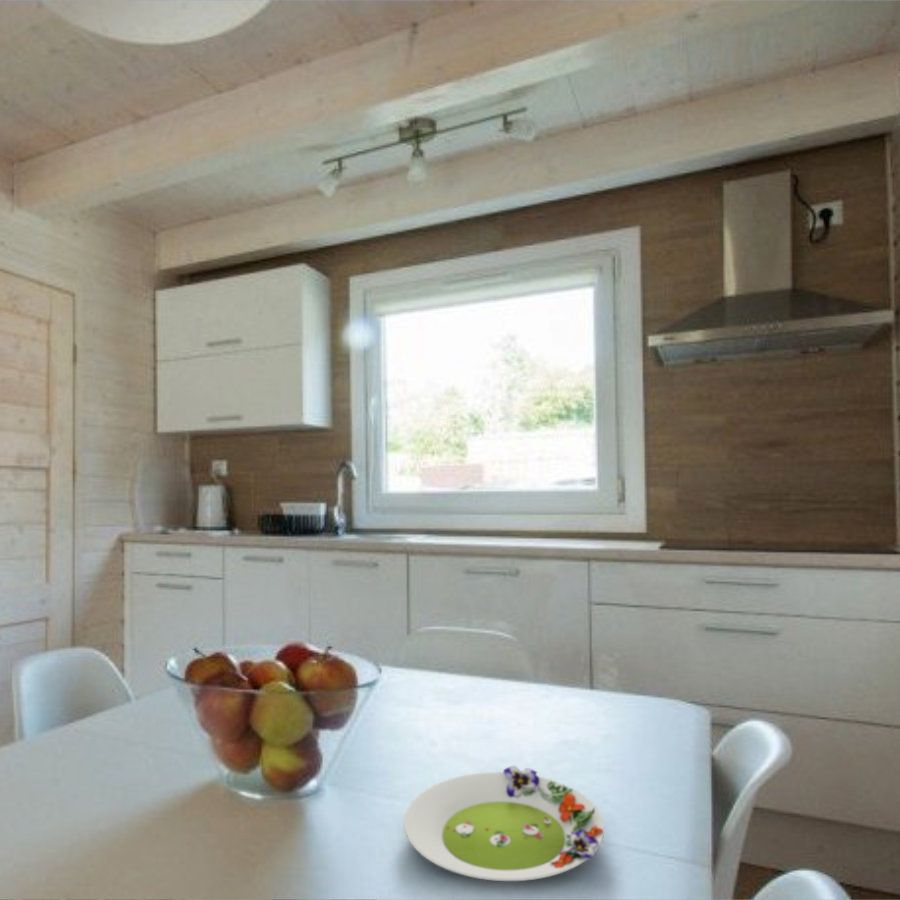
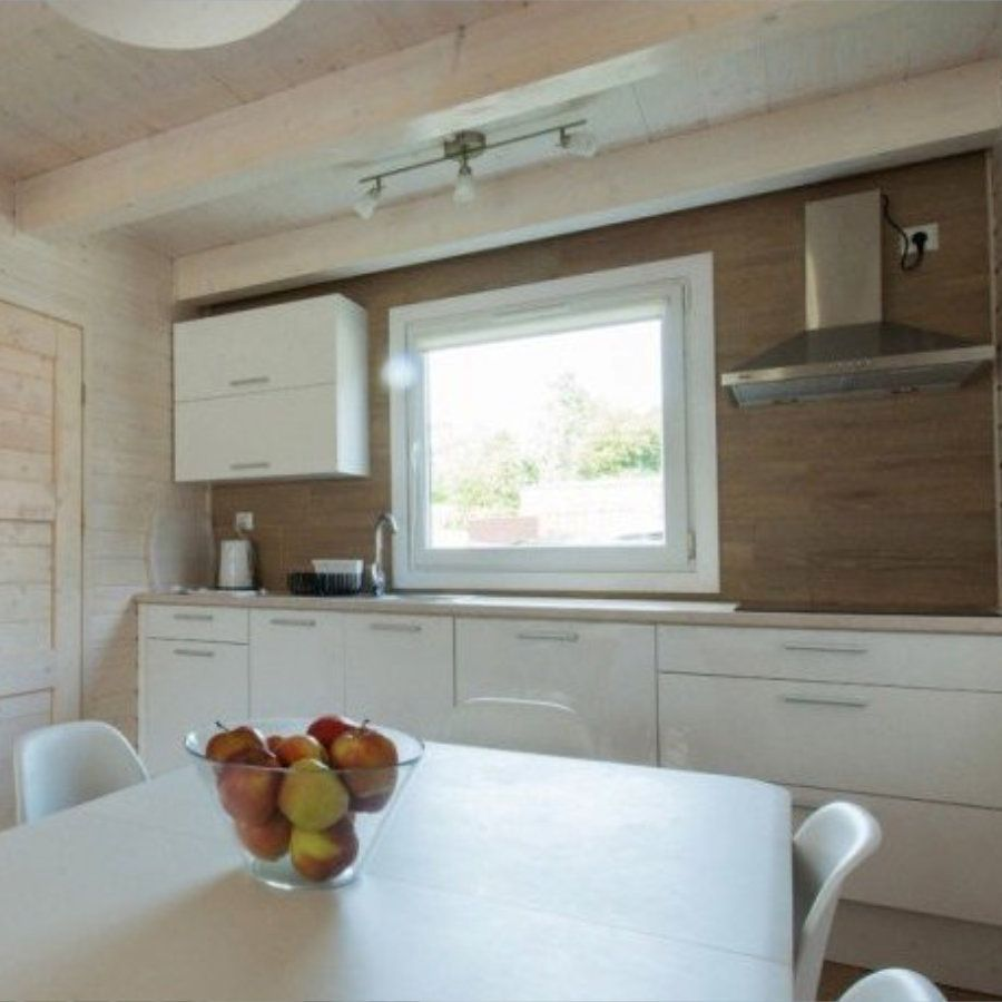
- salad plate [403,765,605,882]
